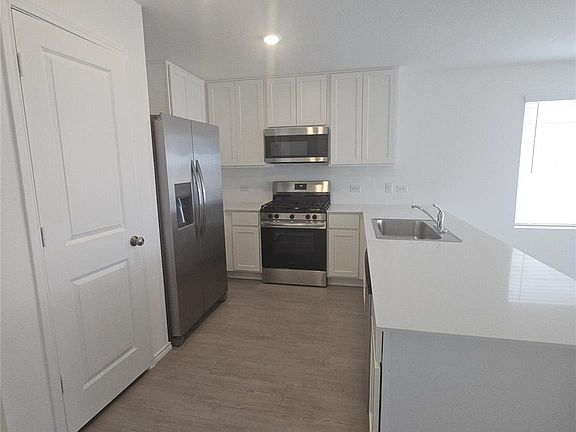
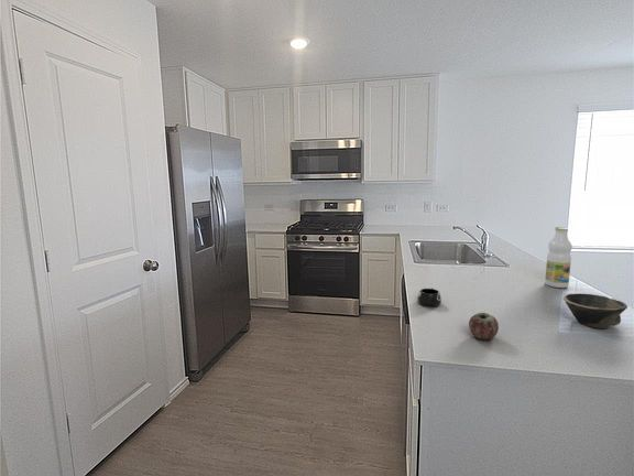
+ bottle [544,226,573,289]
+ bowl [562,292,628,329]
+ apple [468,312,500,342]
+ mug [416,286,442,309]
